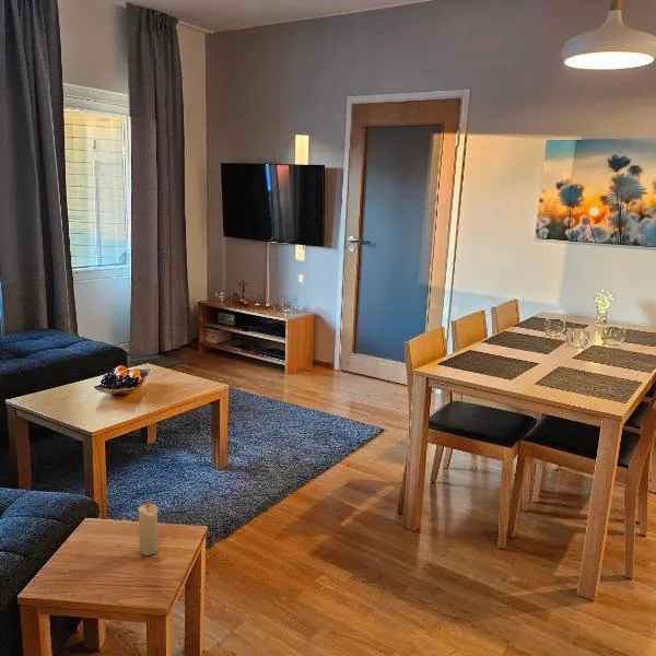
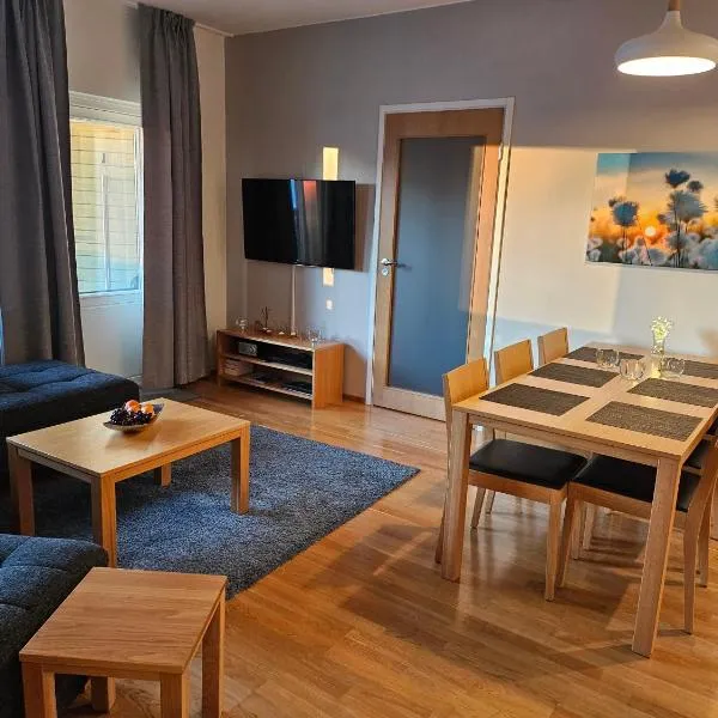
- candle [138,497,159,557]
